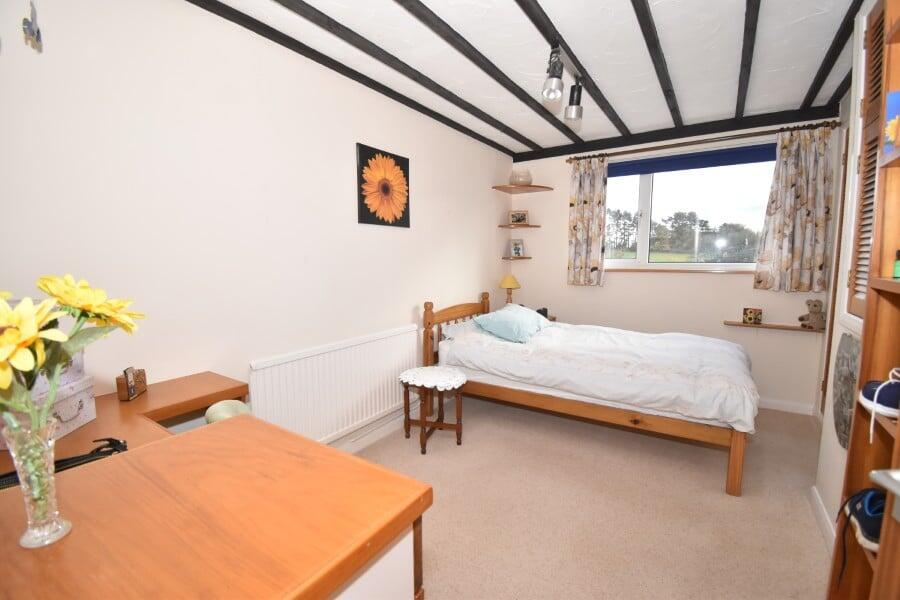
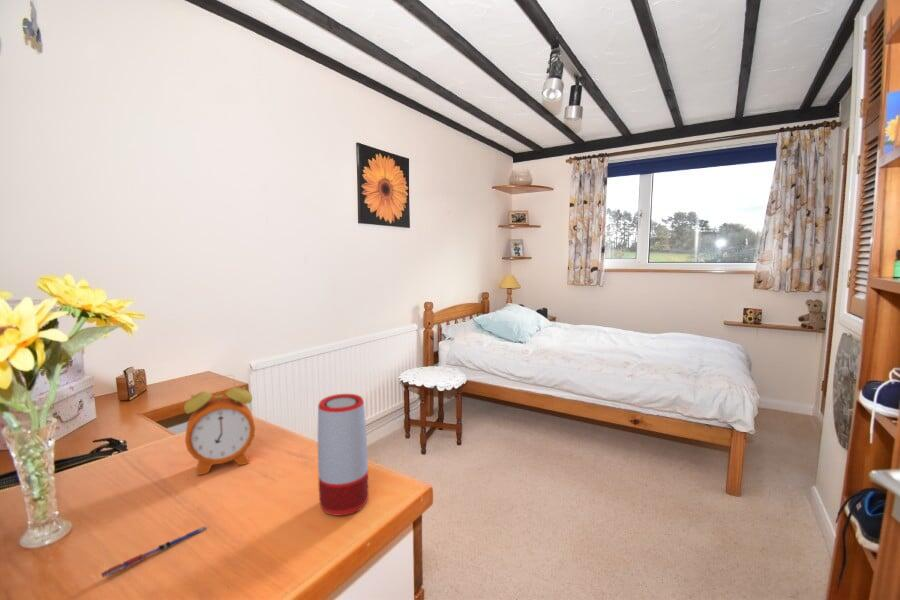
+ alarm clock [183,374,256,476]
+ pen [100,525,208,579]
+ speaker [317,393,369,517]
